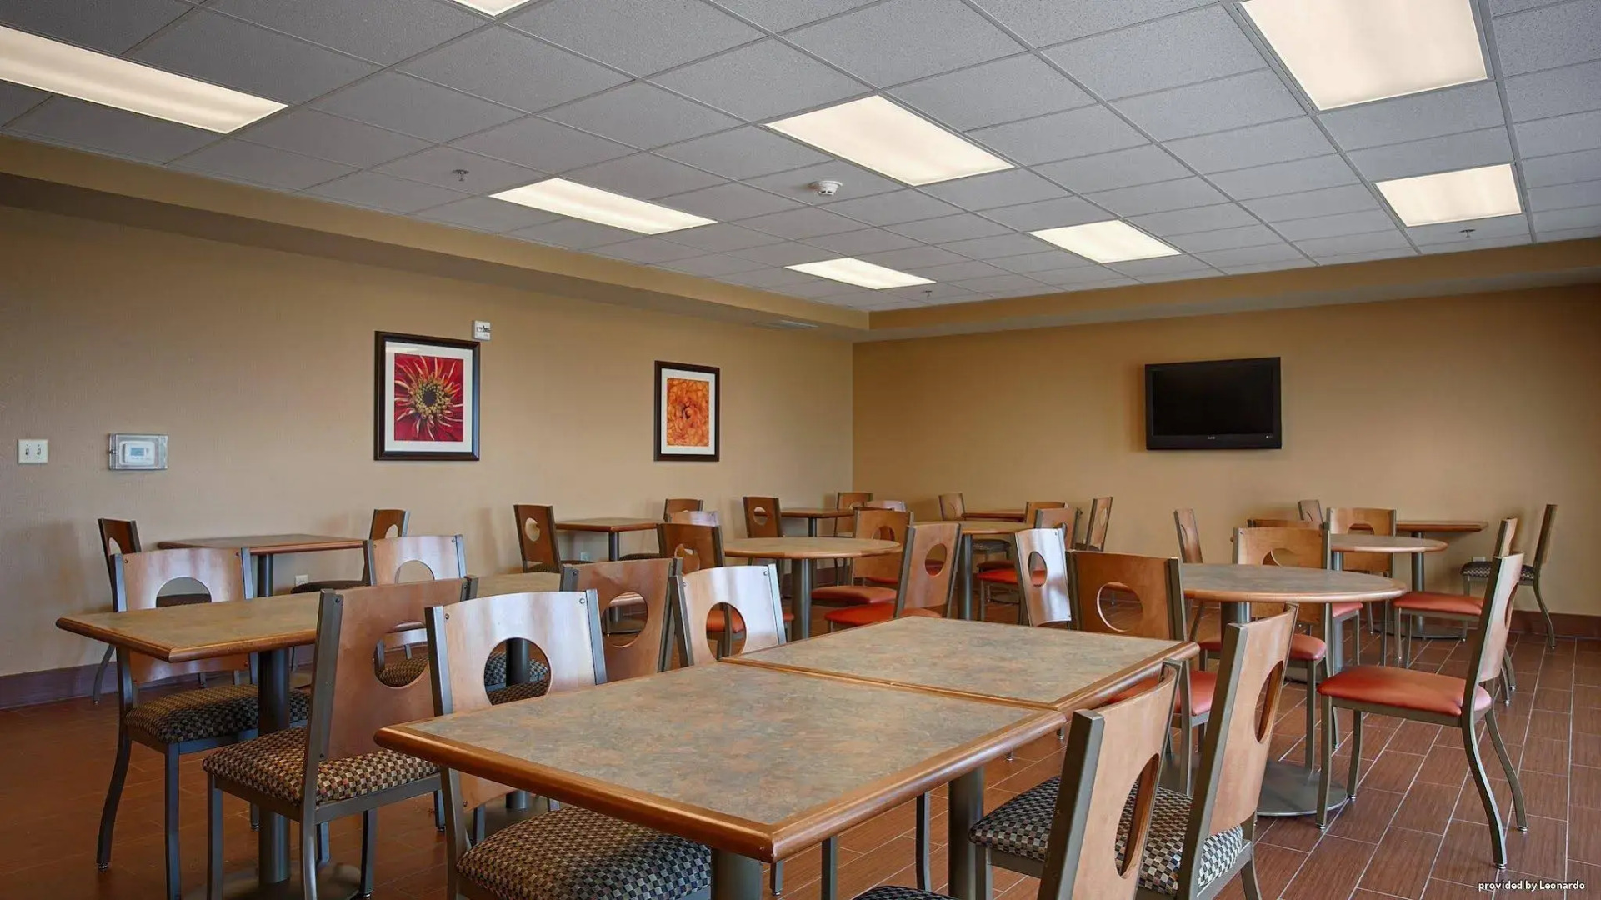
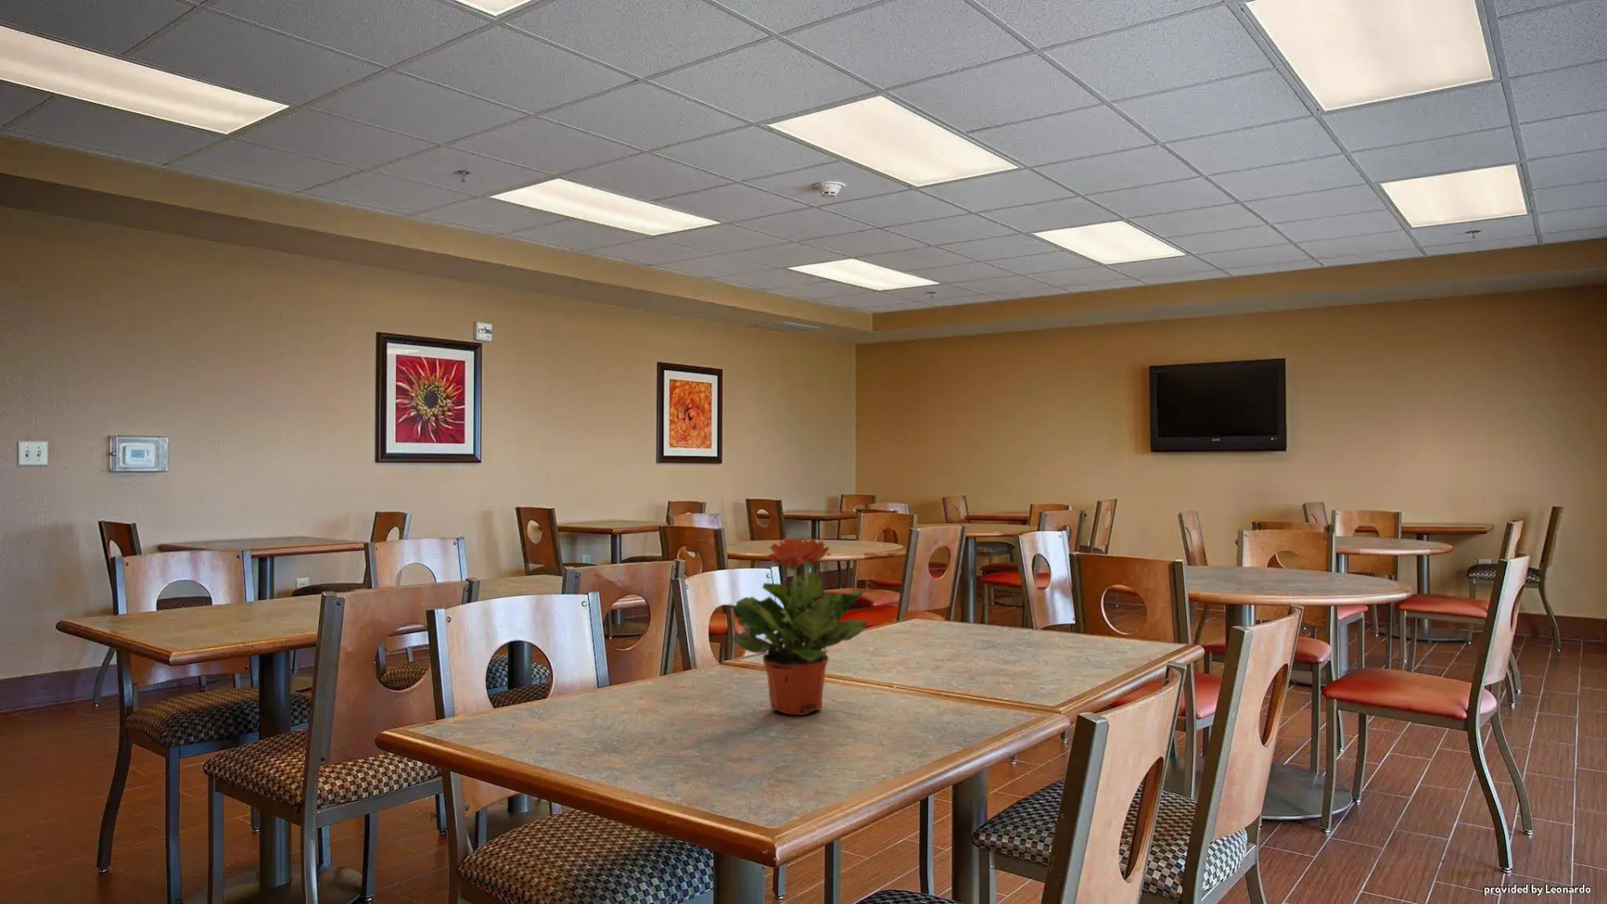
+ potted plant [727,536,869,715]
